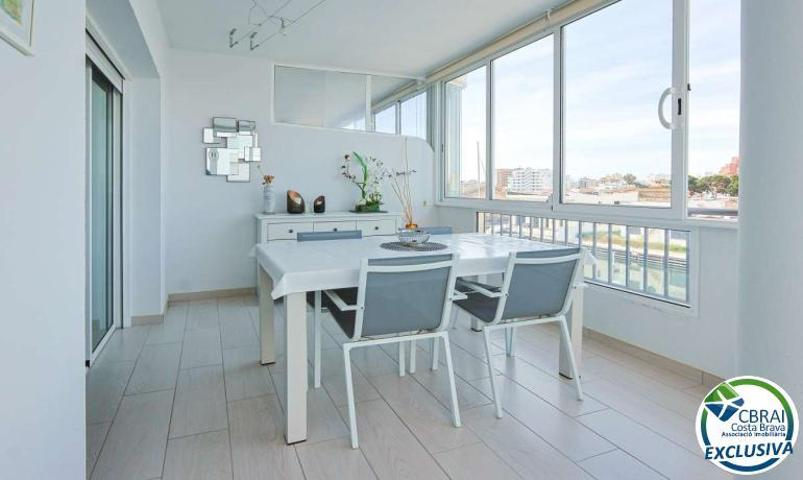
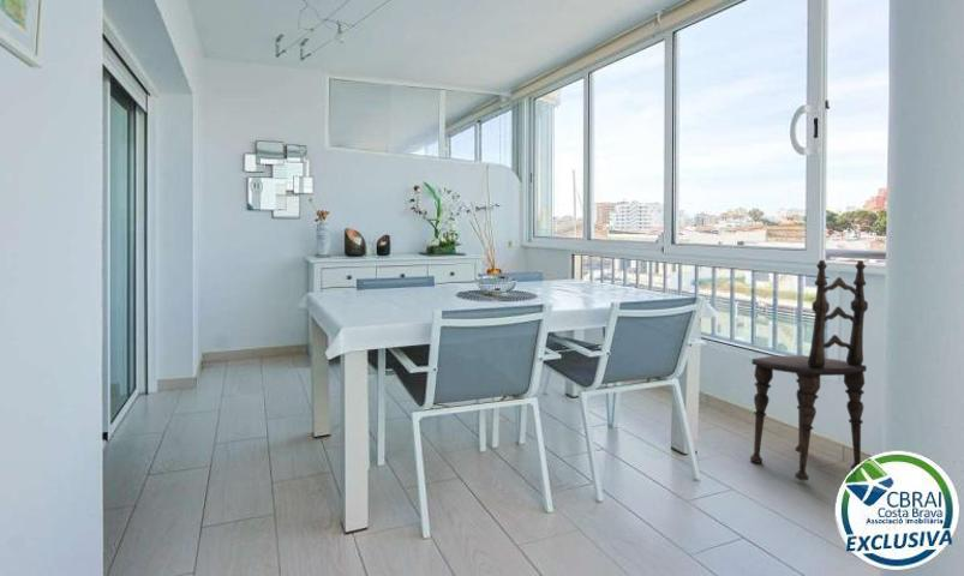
+ dining chair [749,259,869,482]
